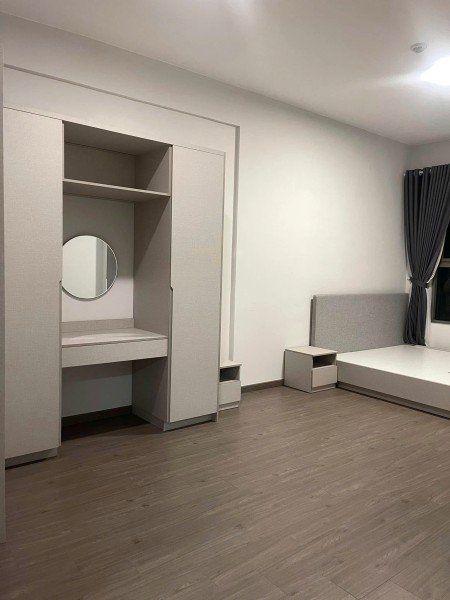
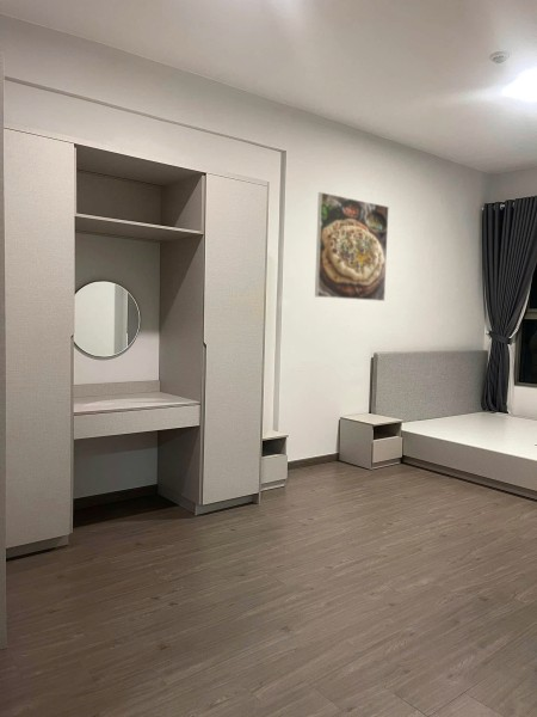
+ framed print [314,191,390,302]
